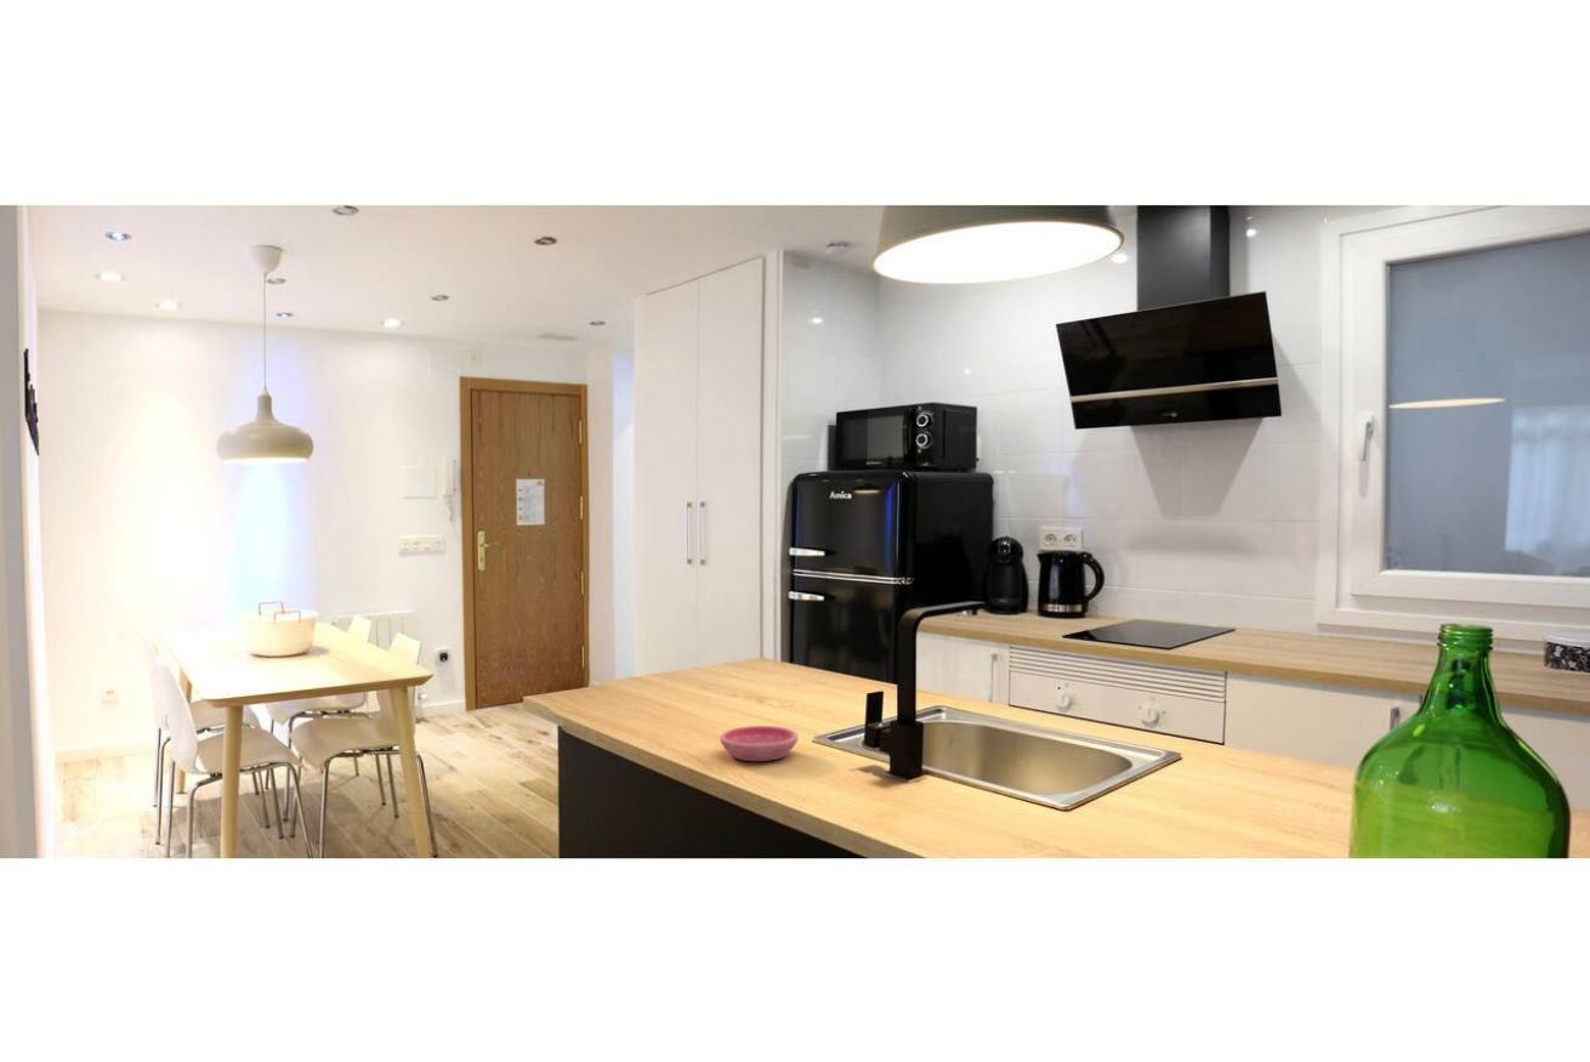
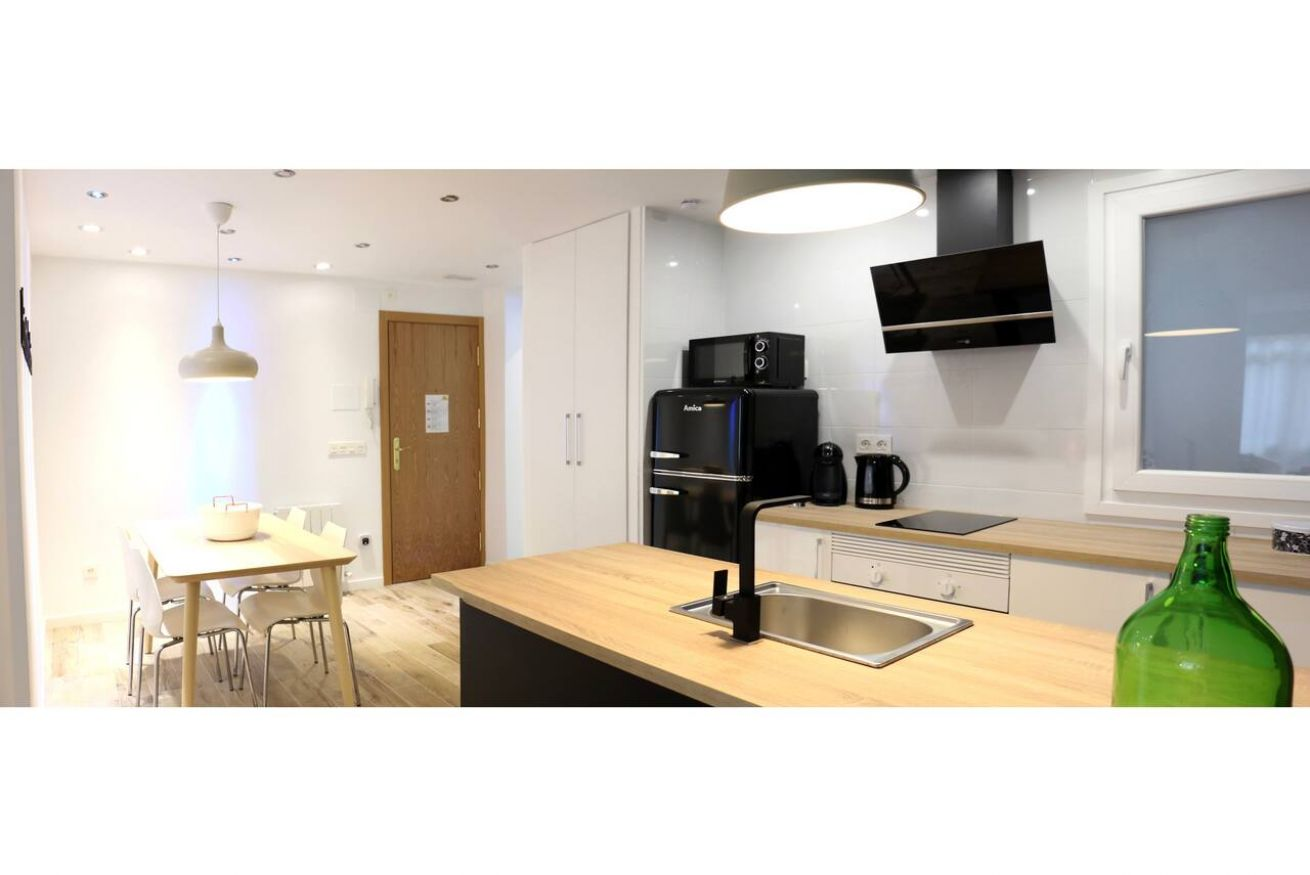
- saucer [719,725,799,762]
